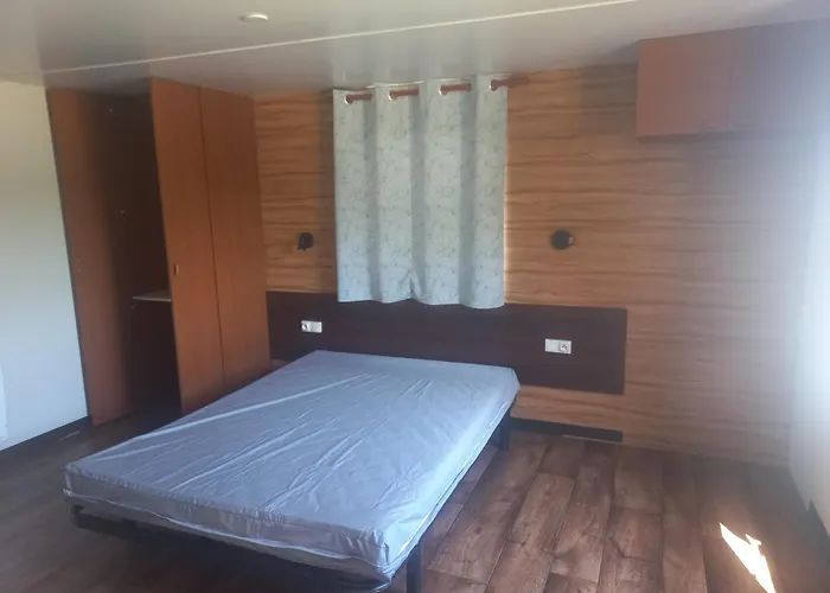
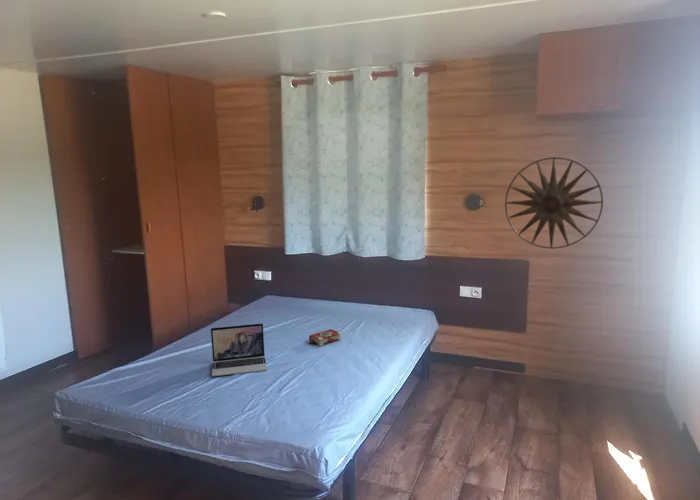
+ laptop [210,322,268,377]
+ book [308,328,342,347]
+ wall art [504,156,604,250]
